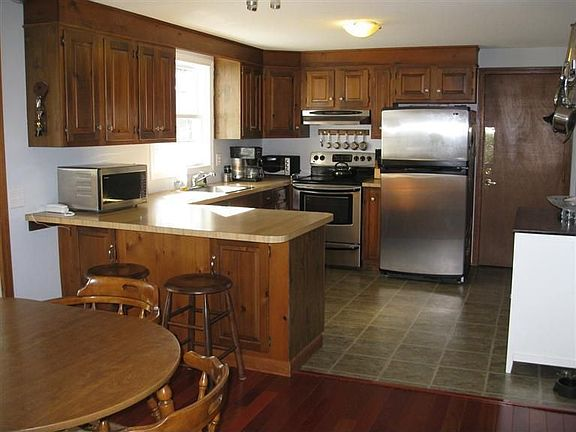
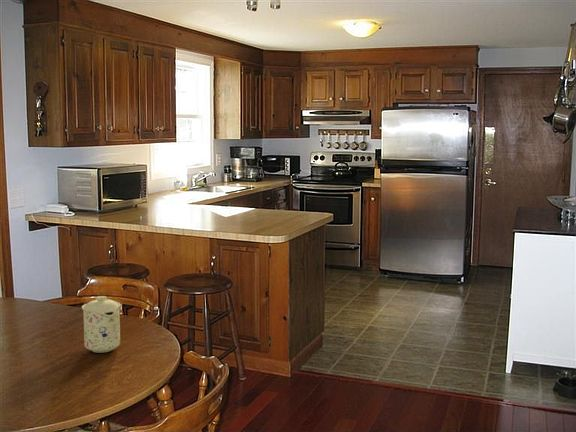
+ mug [81,295,122,354]
